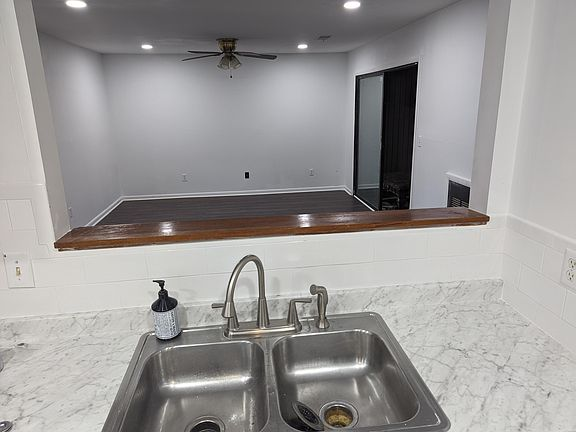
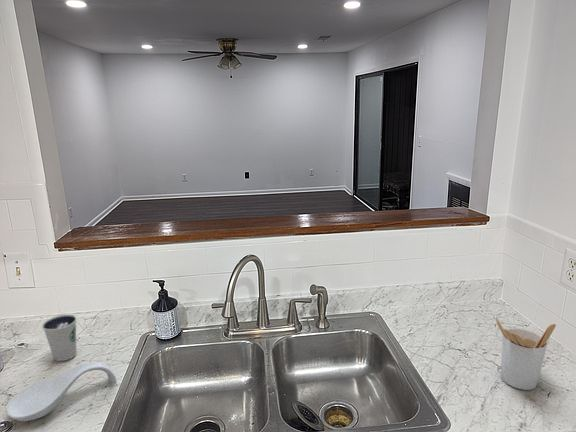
+ dixie cup [41,314,77,362]
+ utensil holder [495,318,557,391]
+ spoon rest [5,361,118,422]
